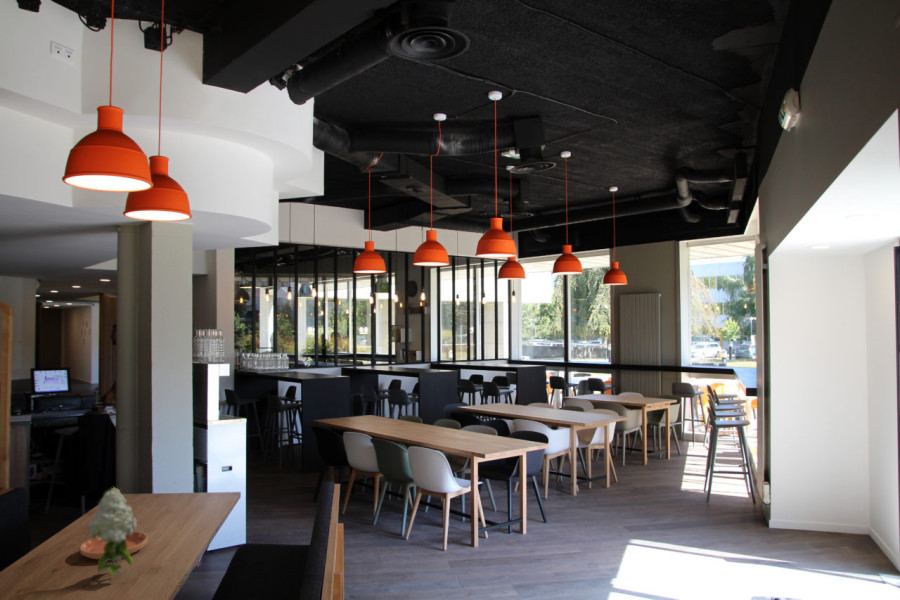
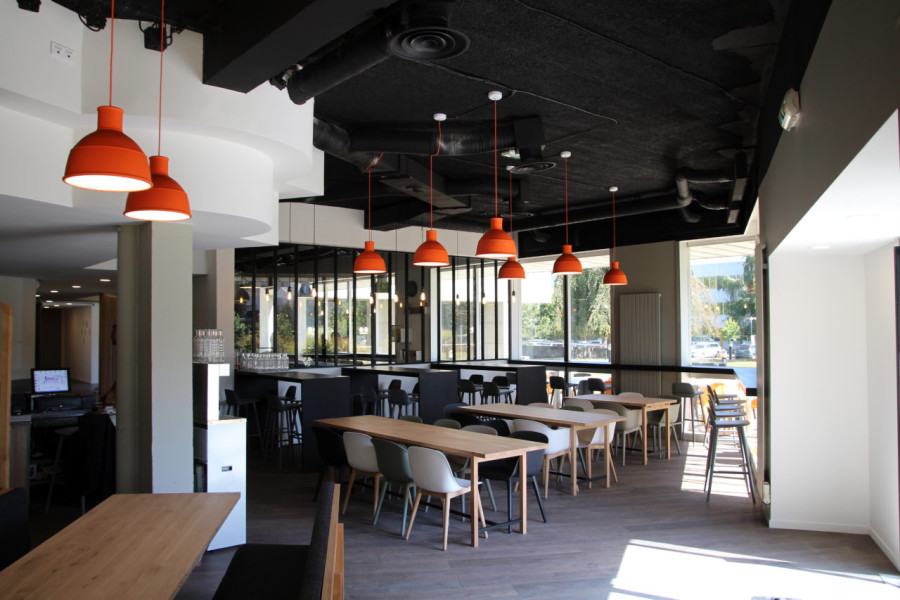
- flower [87,486,138,577]
- saucer [79,531,149,560]
